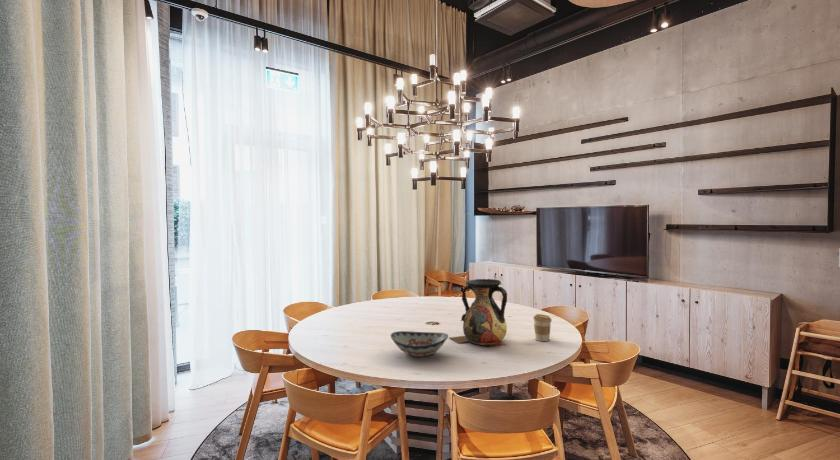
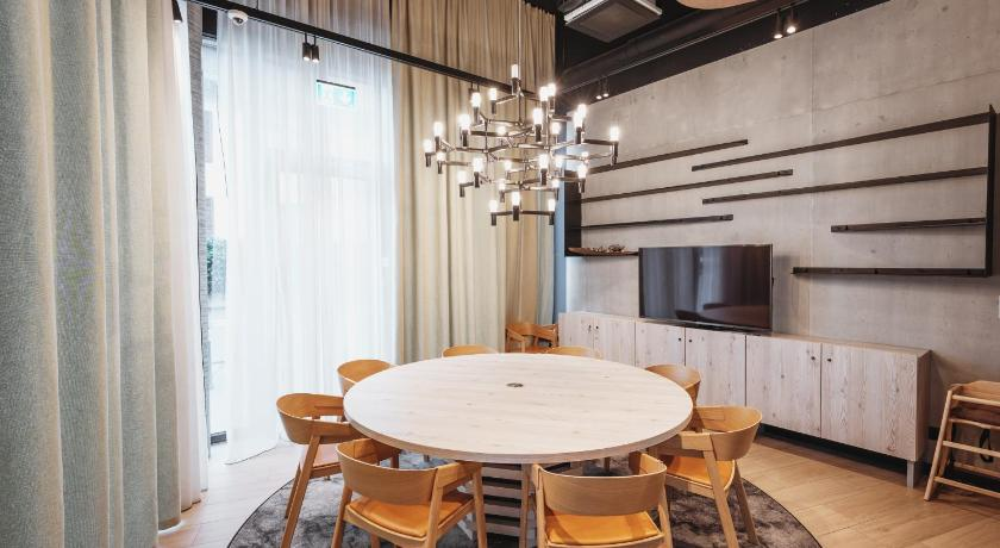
- decorative bowl [390,330,449,358]
- coffee cup [532,313,553,342]
- vase [450,278,508,348]
